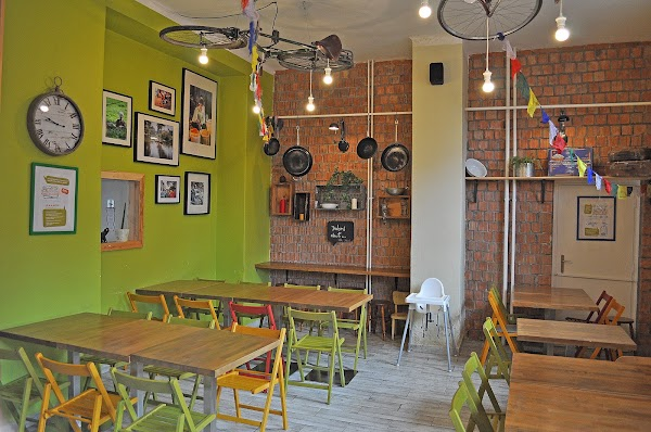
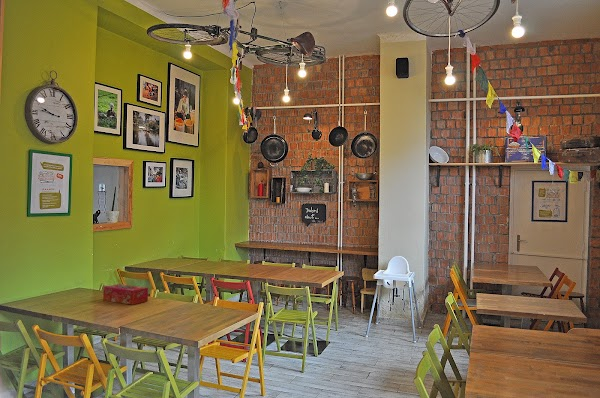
+ tissue box [102,283,149,305]
